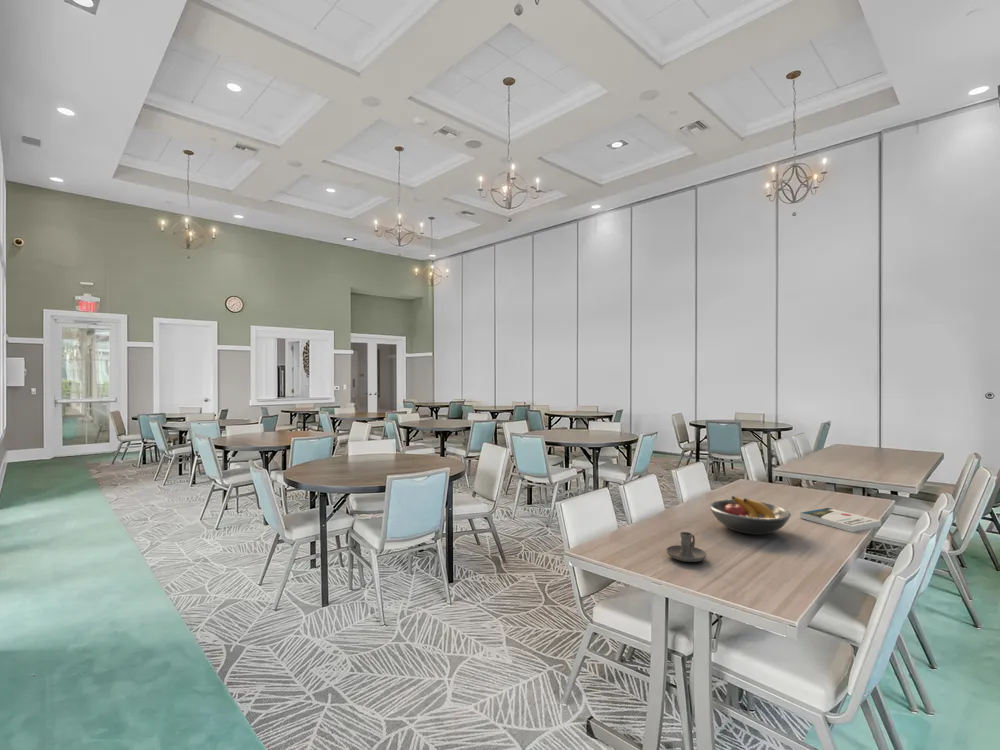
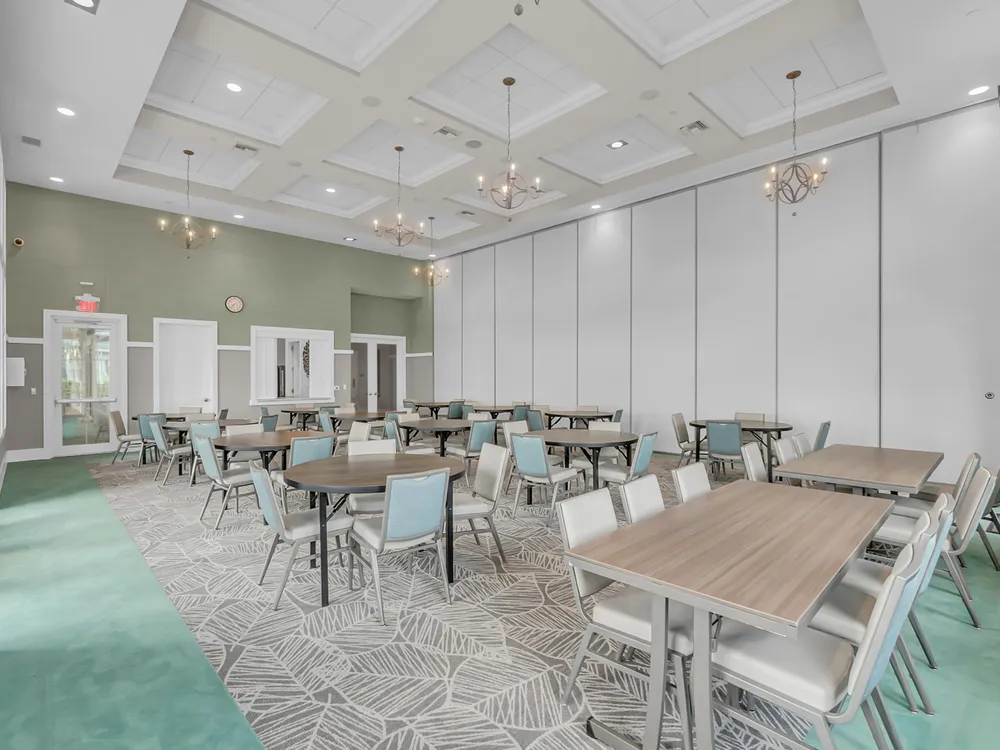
- candle holder [666,531,707,563]
- book [799,507,882,533]
- fruit bowl [708,495,792,536]
